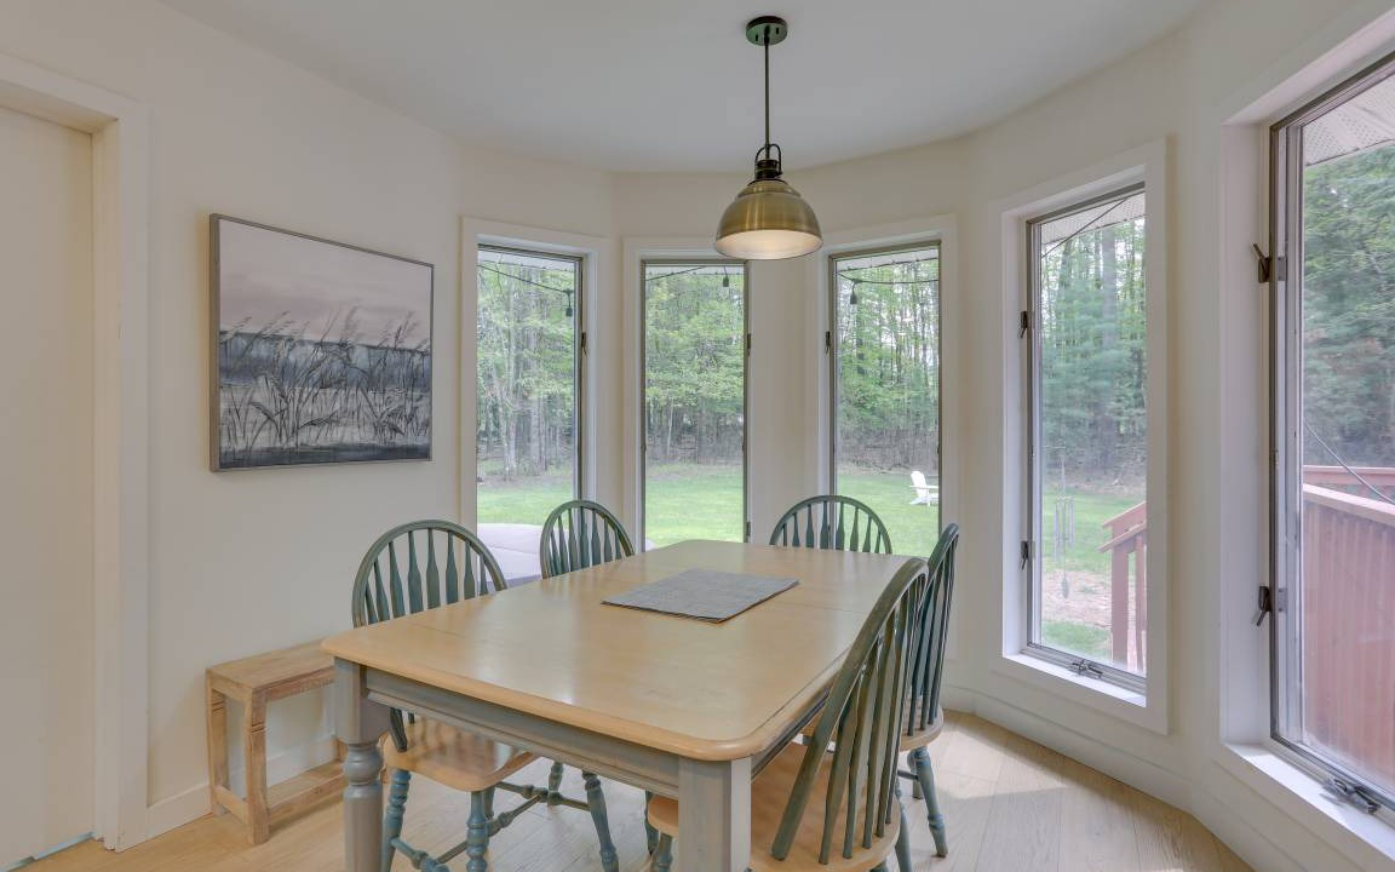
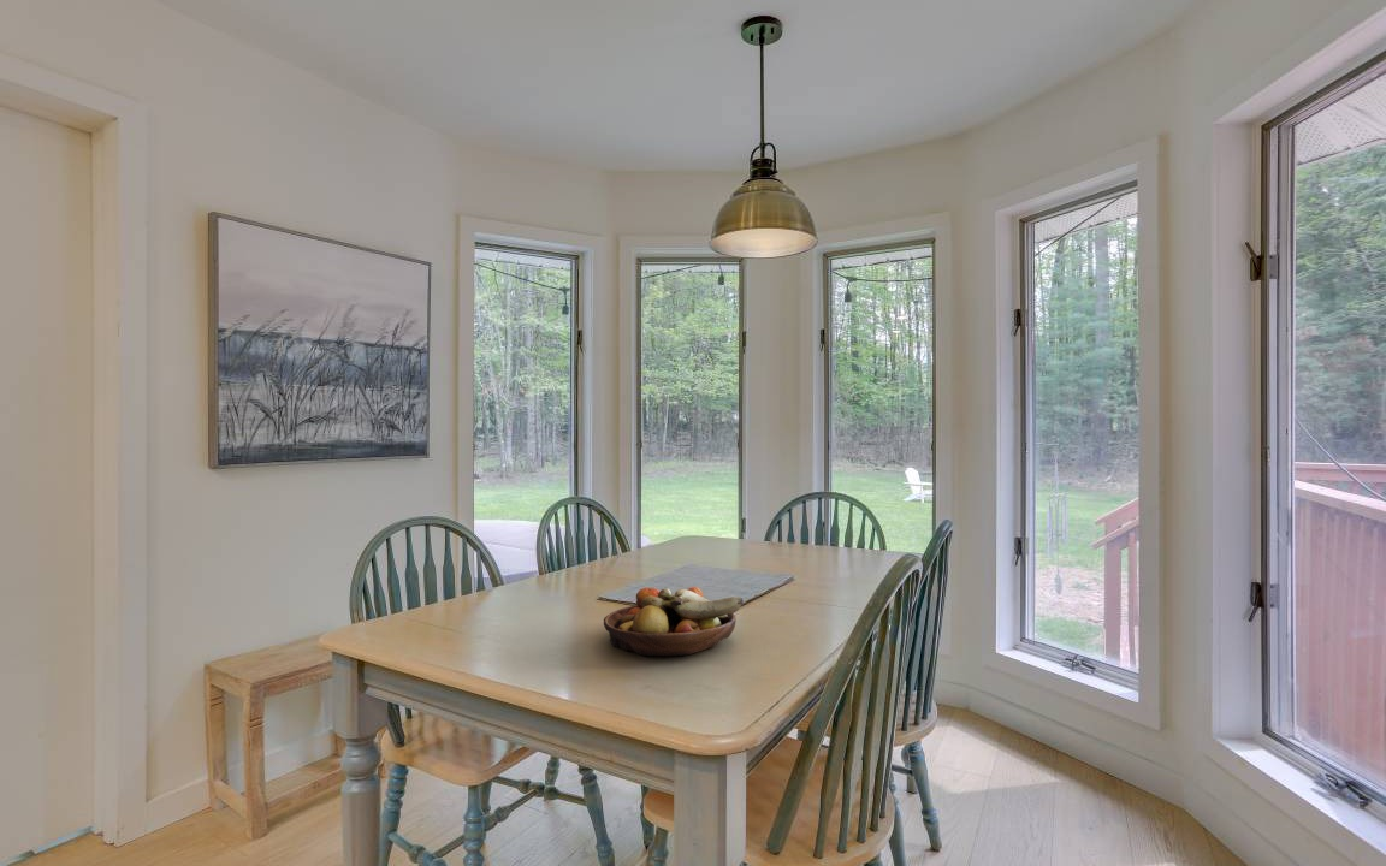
+ fruit bowl [603,586,745,657]
